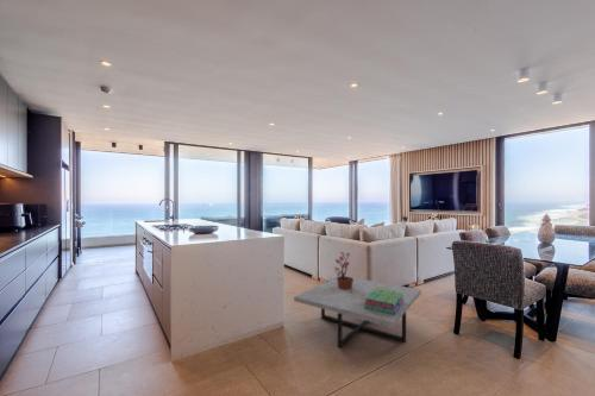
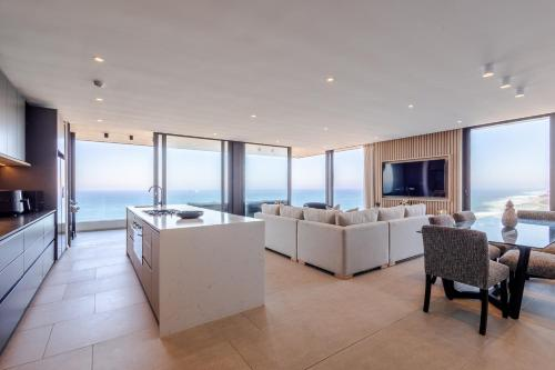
- stack of books [363,288,403,315]
- coffee table [293,274,422,348]
- potted plant [333,251,353,293]
